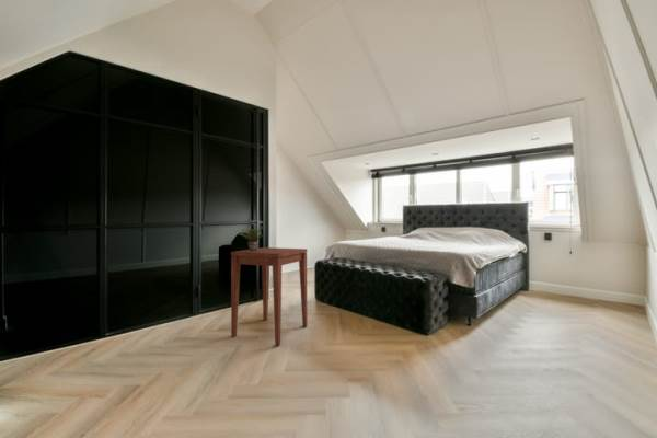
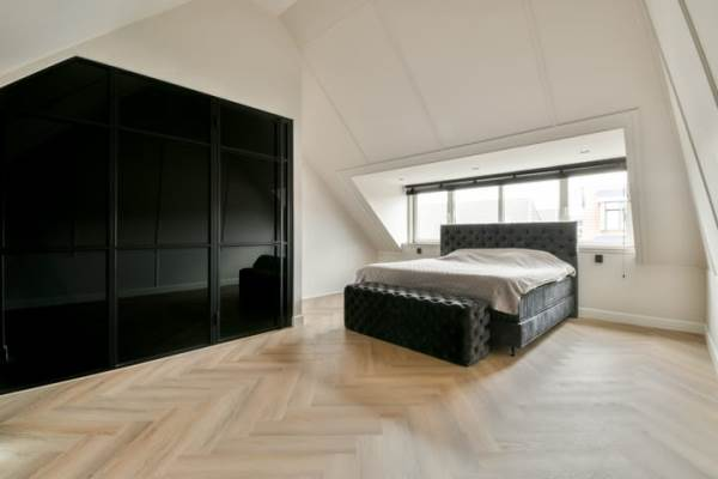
- side table [230,246,309,347]
- potted plant [239,226,267,251]
